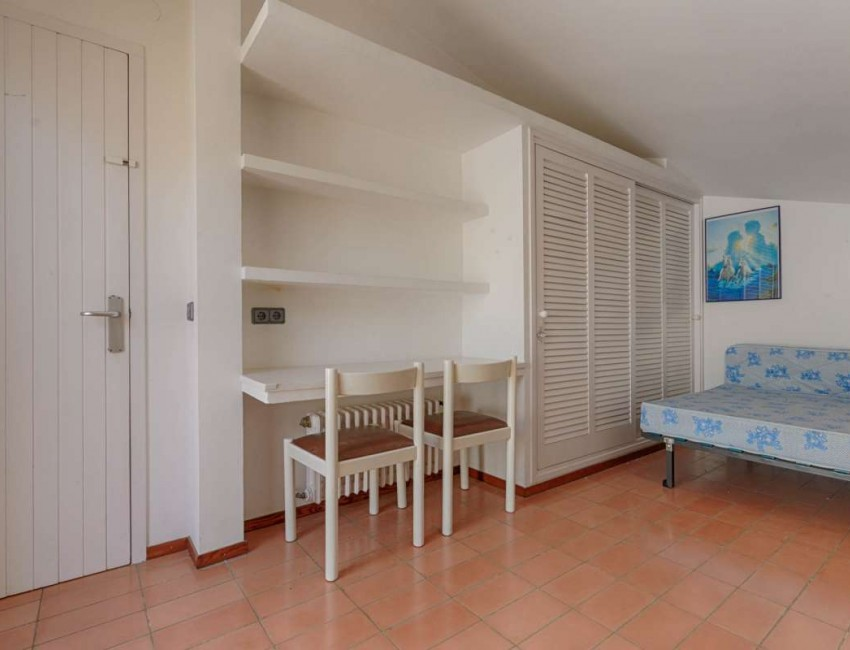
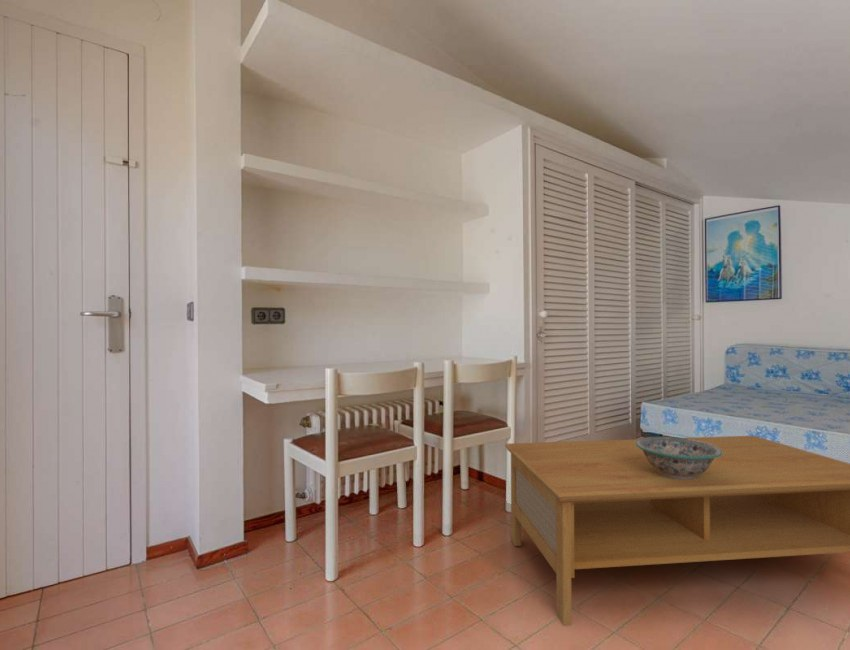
+ decorative bowl [635,436,722,480]
+ coffee table [504,435,850,626]
